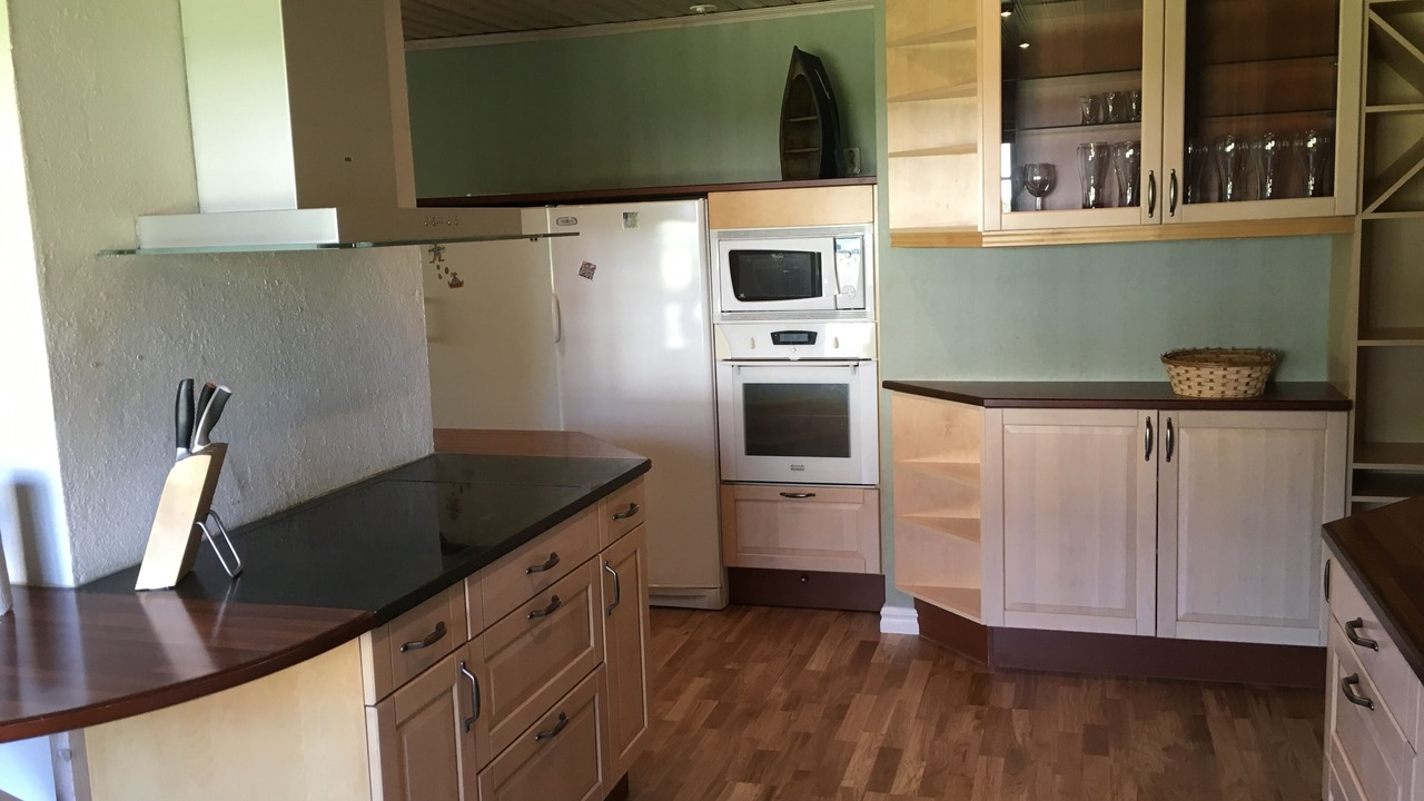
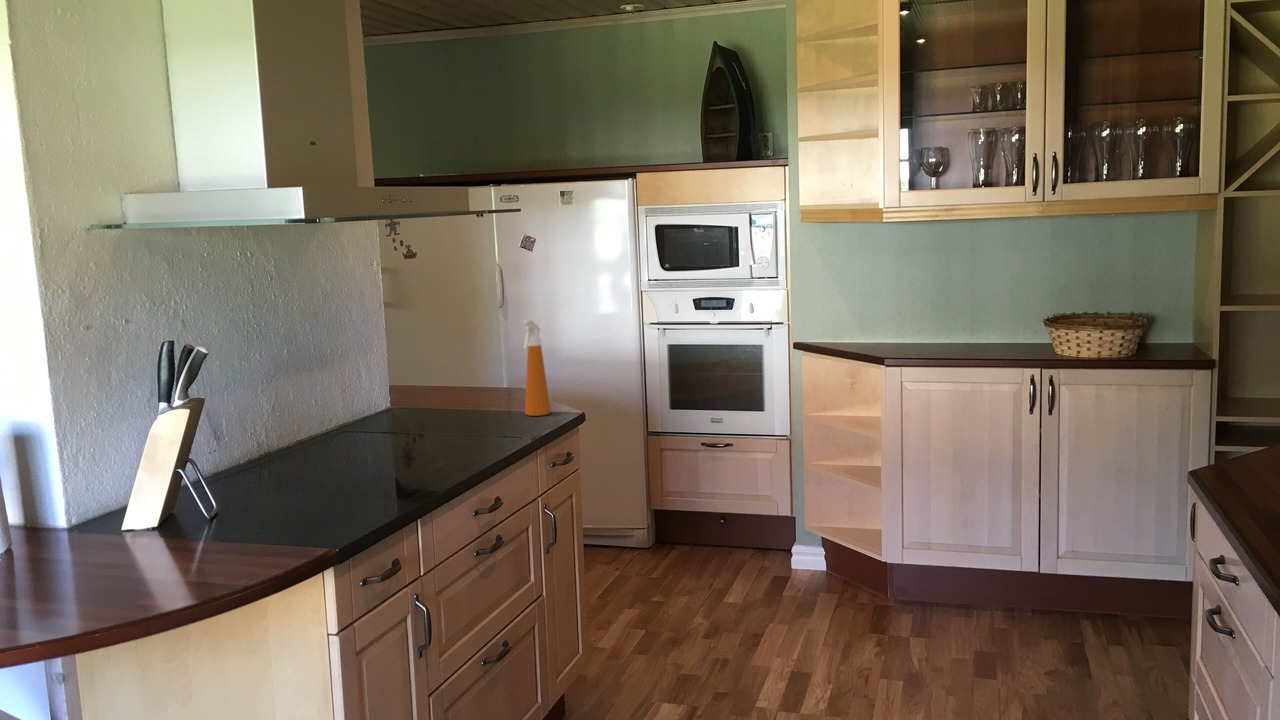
+ spray bottle [522,318,552,417]
